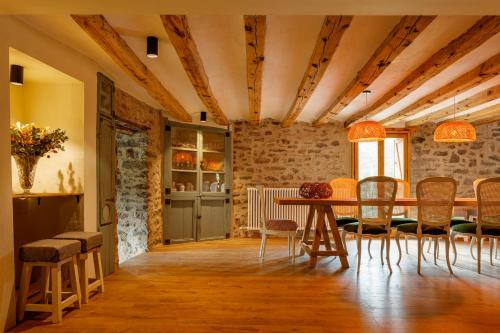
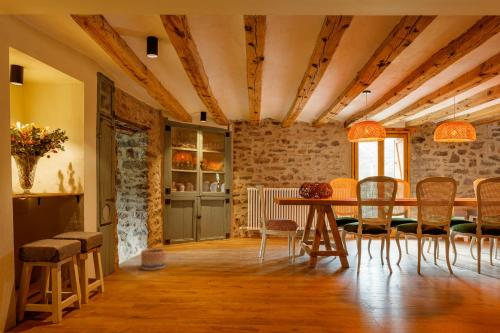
+ basket [140,247,167,271]
